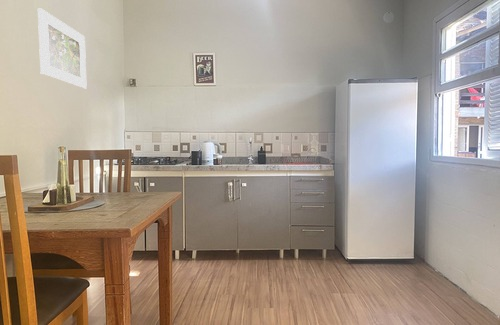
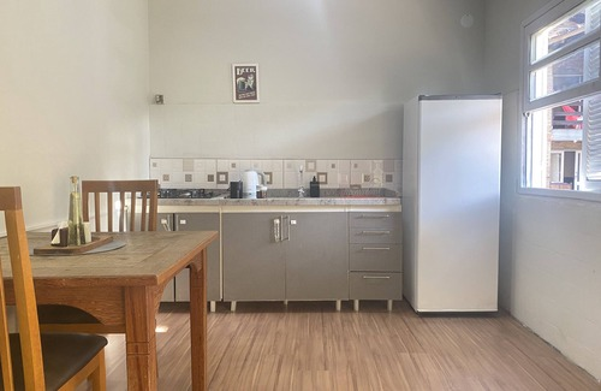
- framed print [37,8,88,89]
